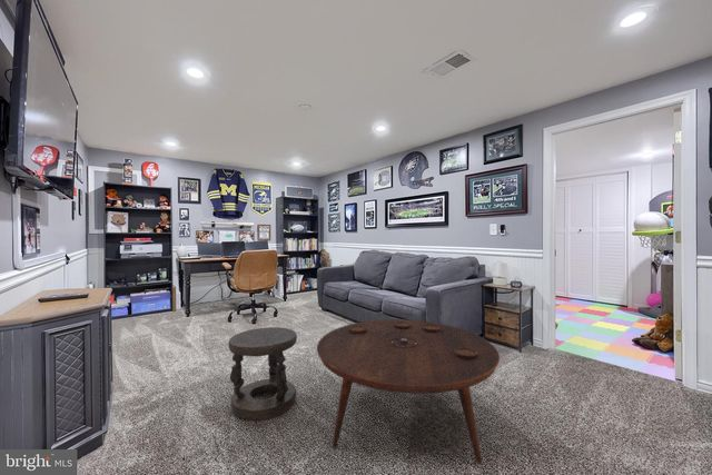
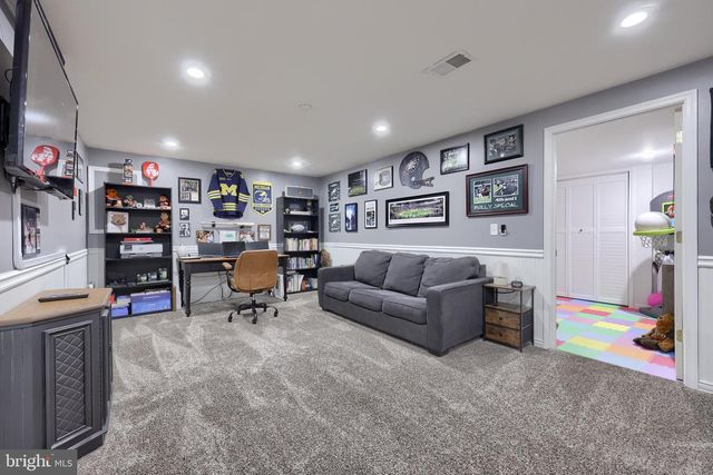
- stool [228,326,298,420]
- coffee table [316,318,501,464]
